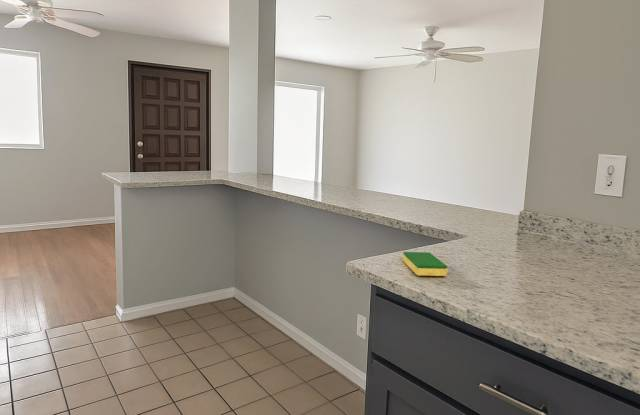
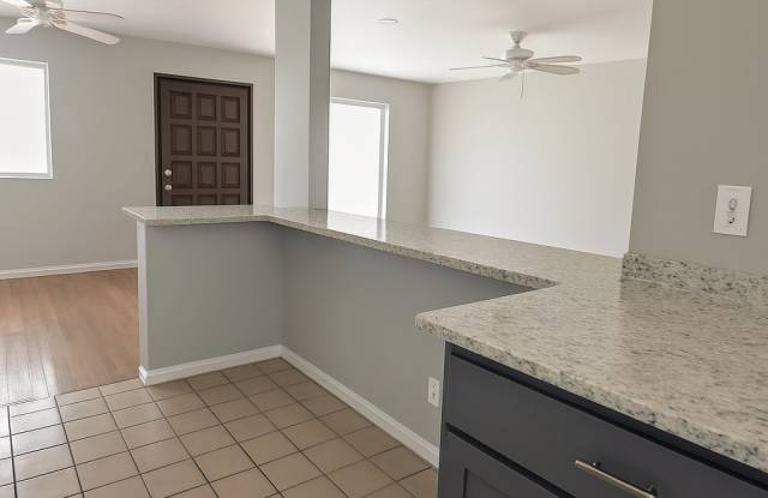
- dish sponge [402,251,448,277]
